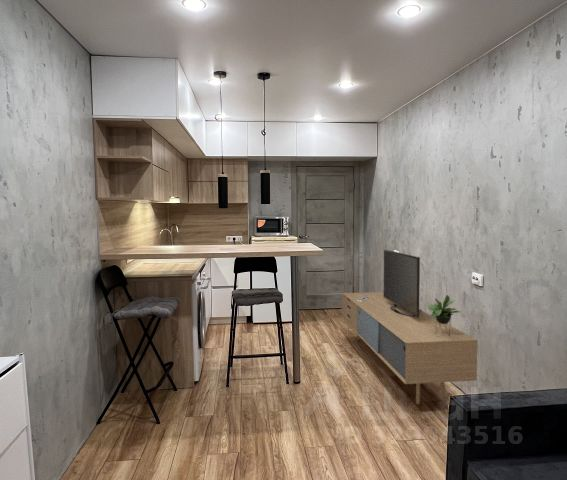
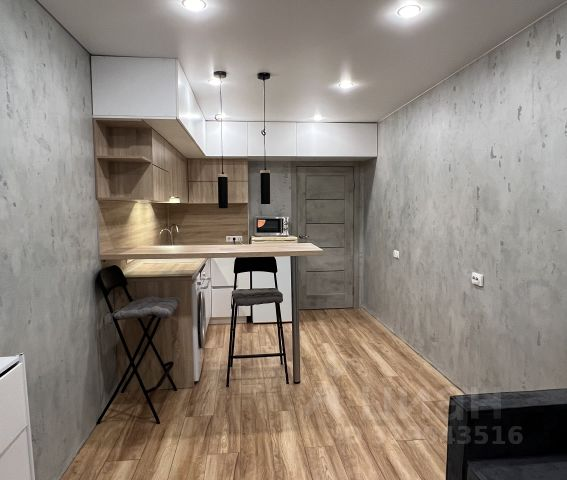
- media console [341,248,478,405]
